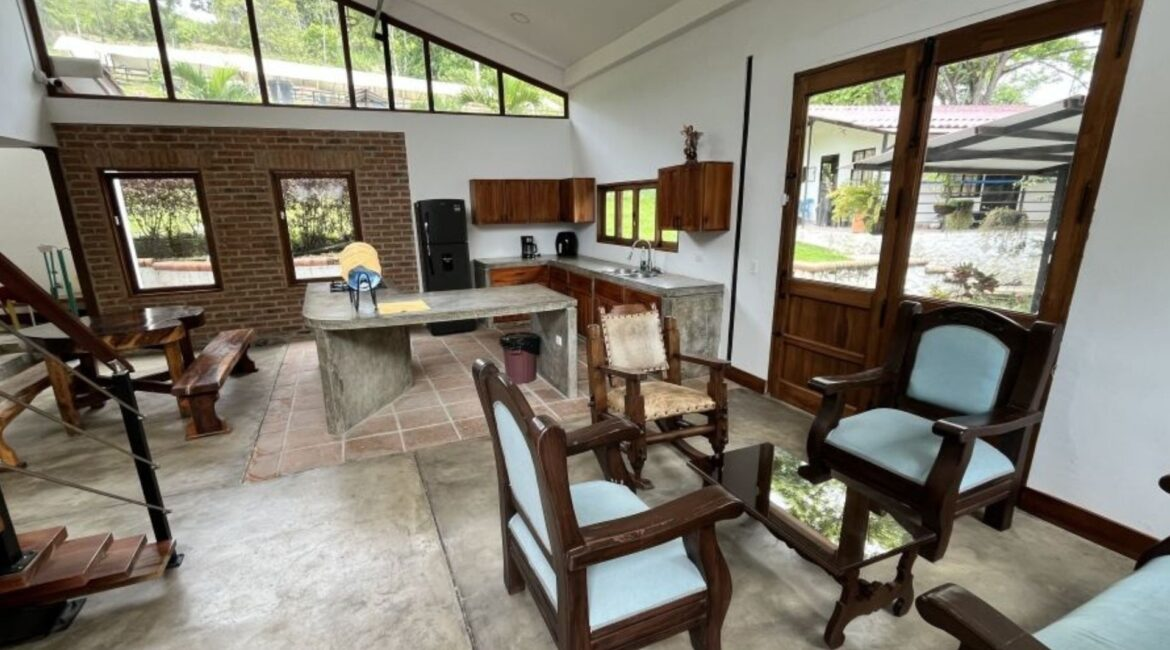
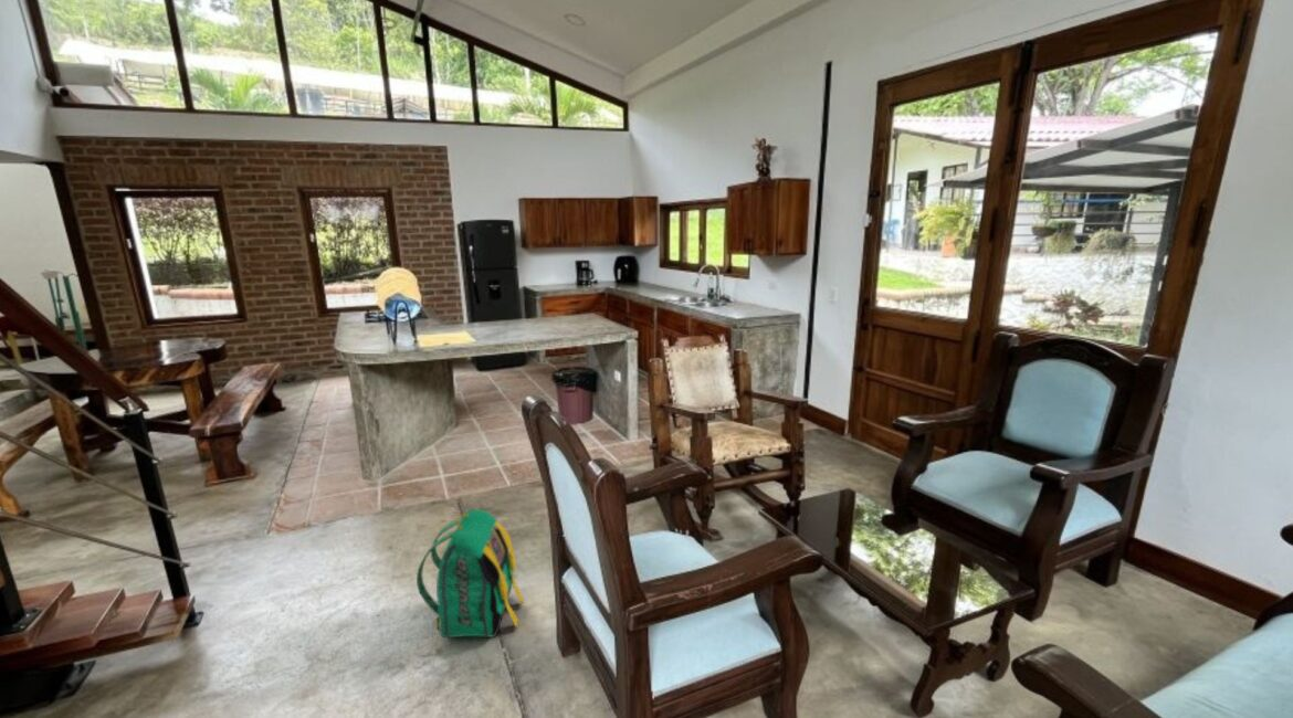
+ backpack [416,508,525,647]
